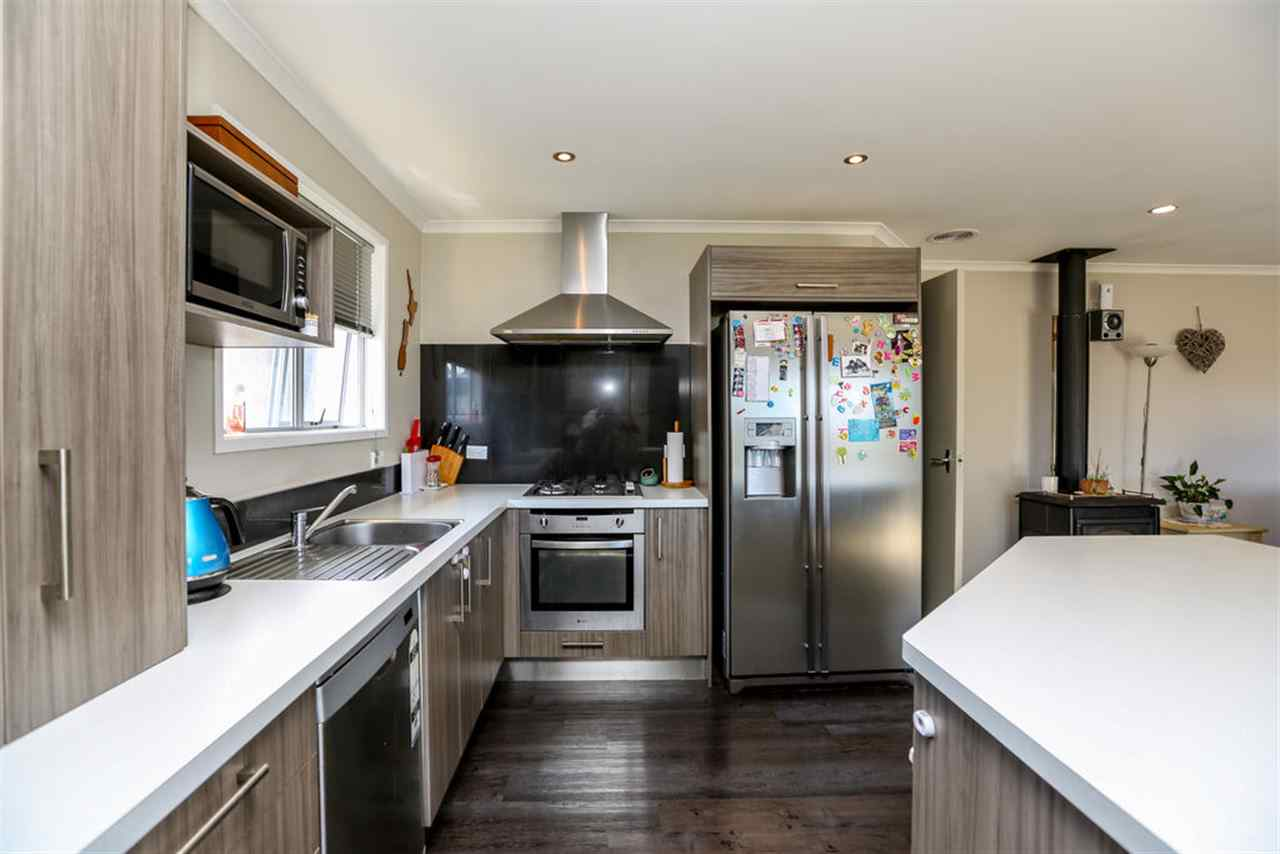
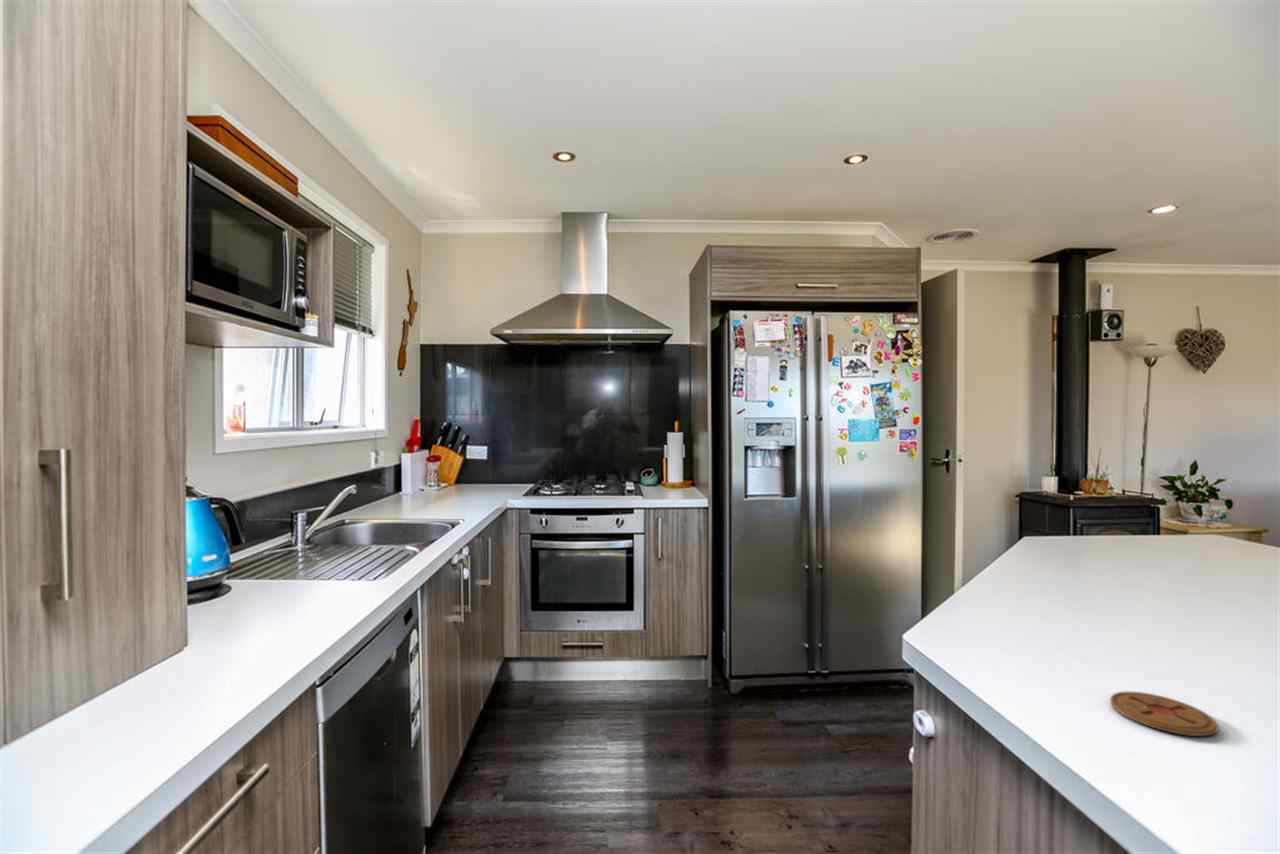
+ coaster [1109,691,1219,737]
